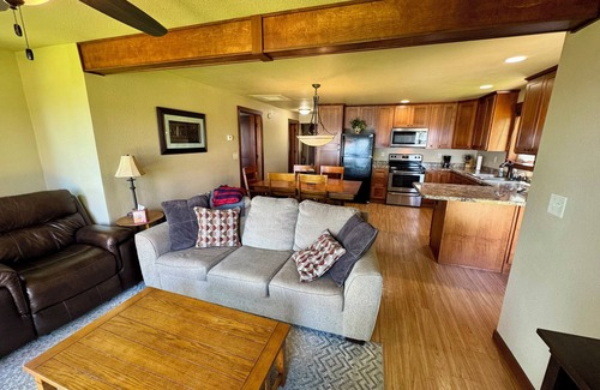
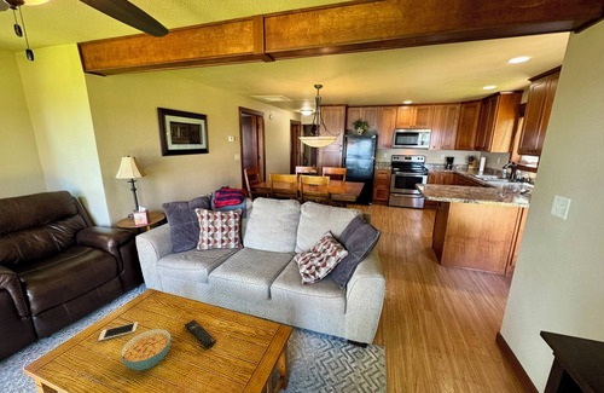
+ cell phone [97,320,139,342]
+ remote control [184,318,217,349]
+ cereal bowl [120,328,173,371]
